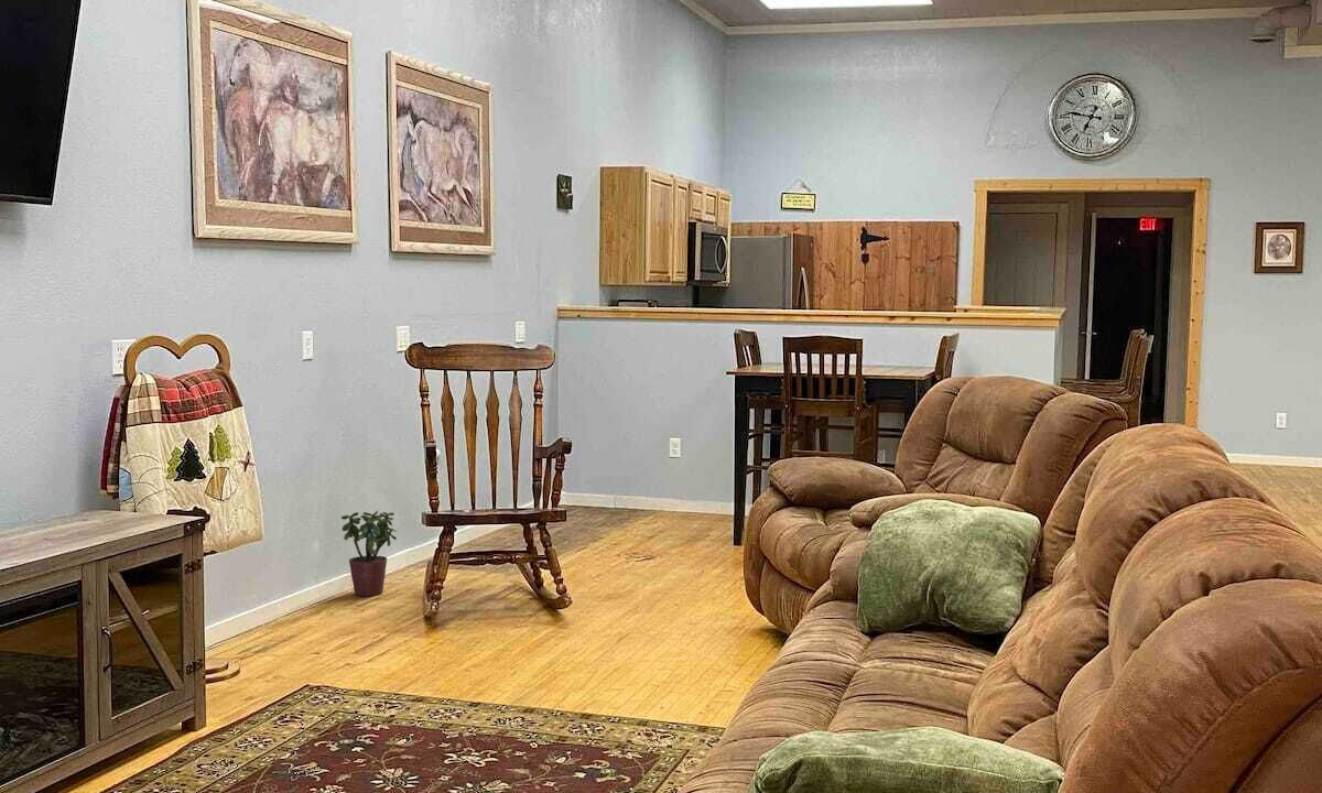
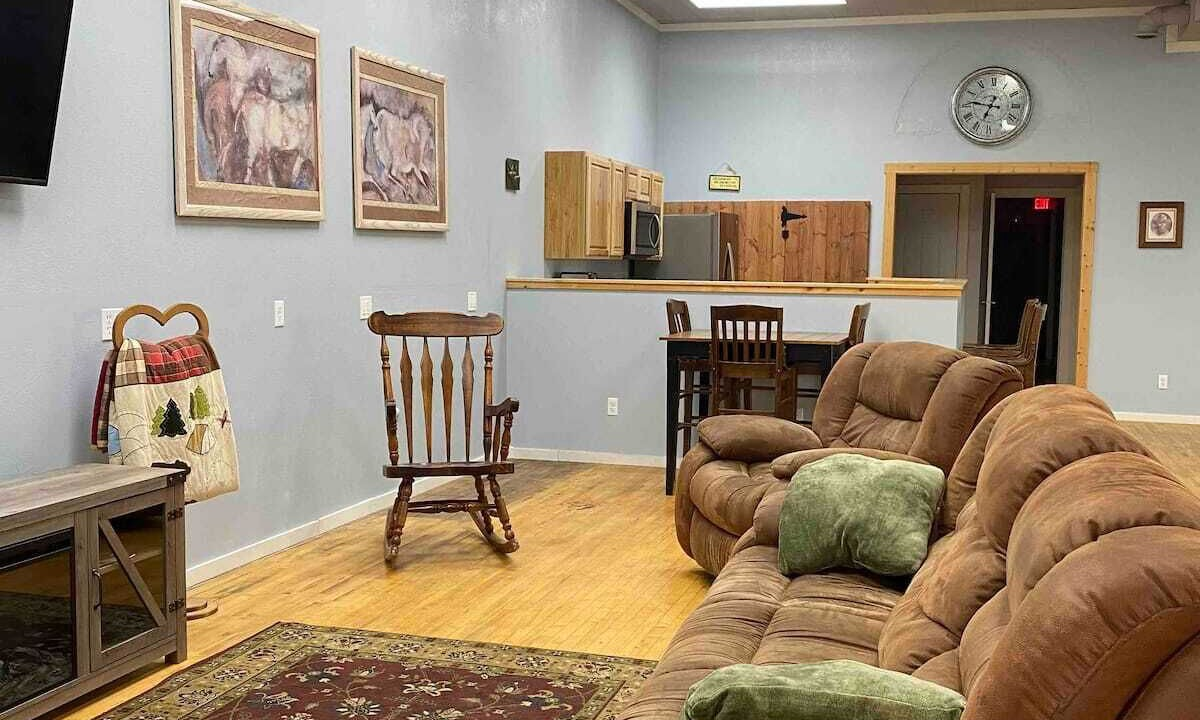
- potted plant [340,510,398,597]
